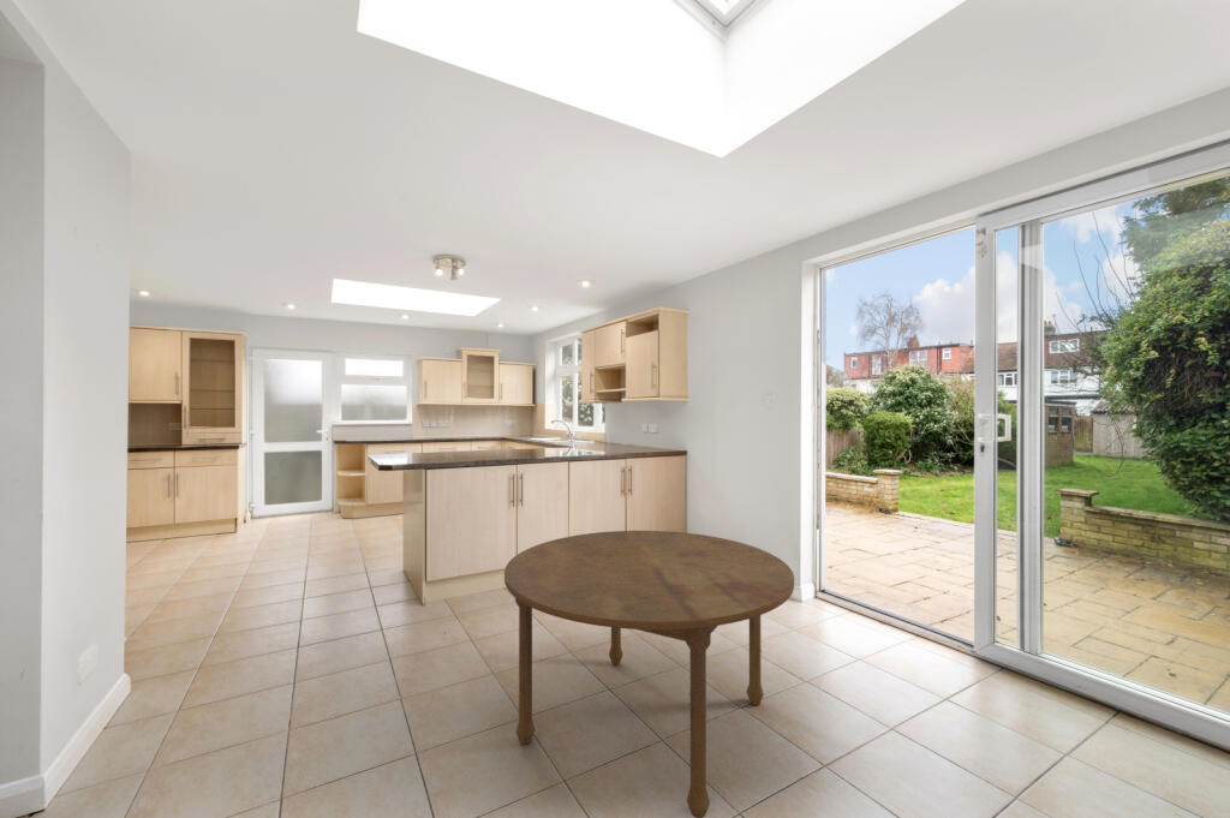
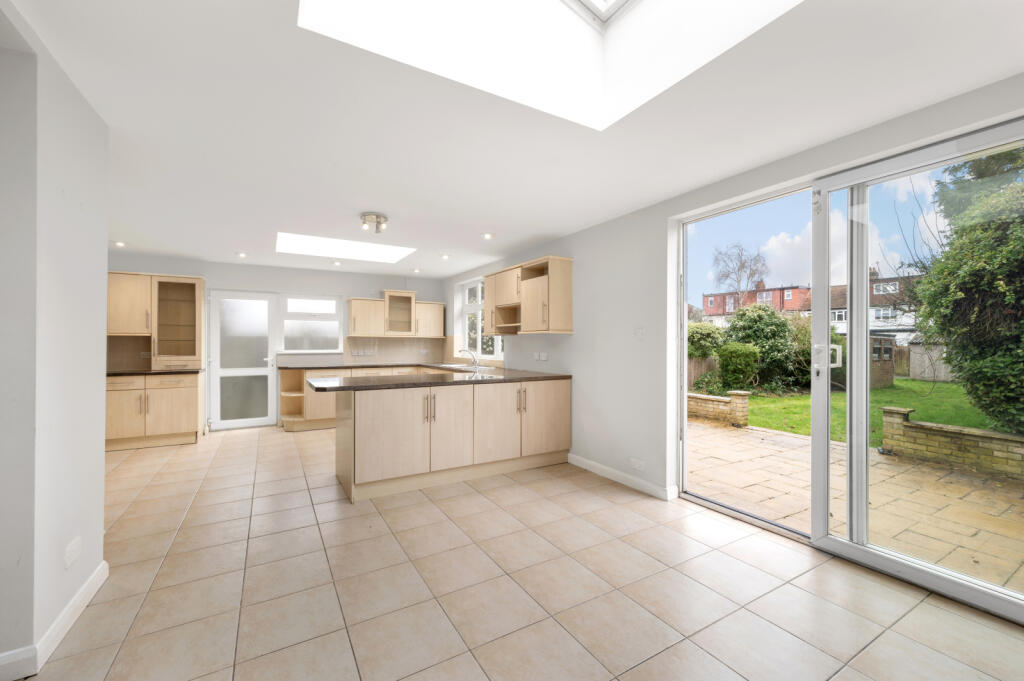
- dining table [503,530,795,818]
